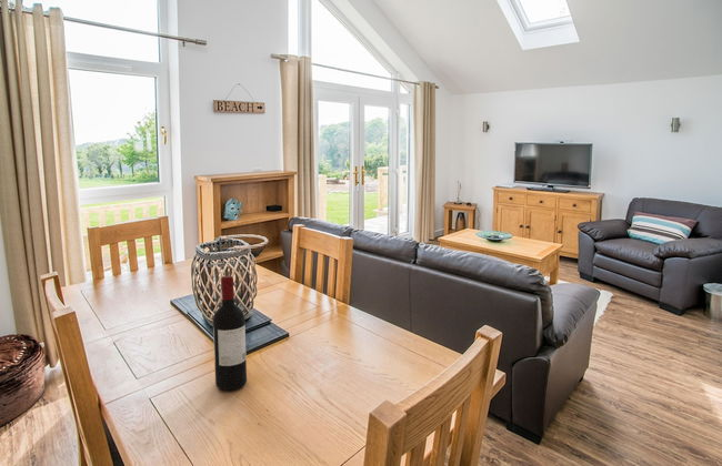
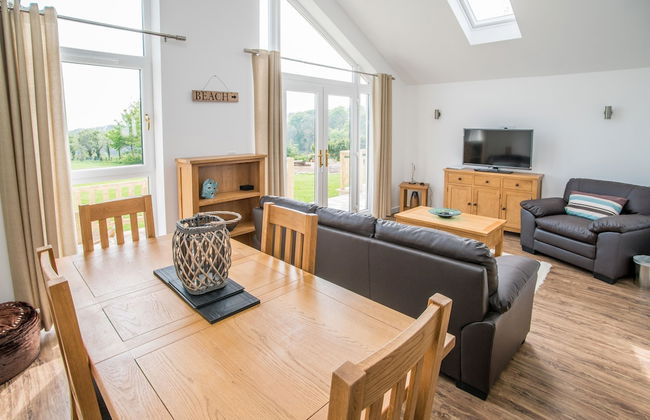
- wine bottle [212,275,248,392]
